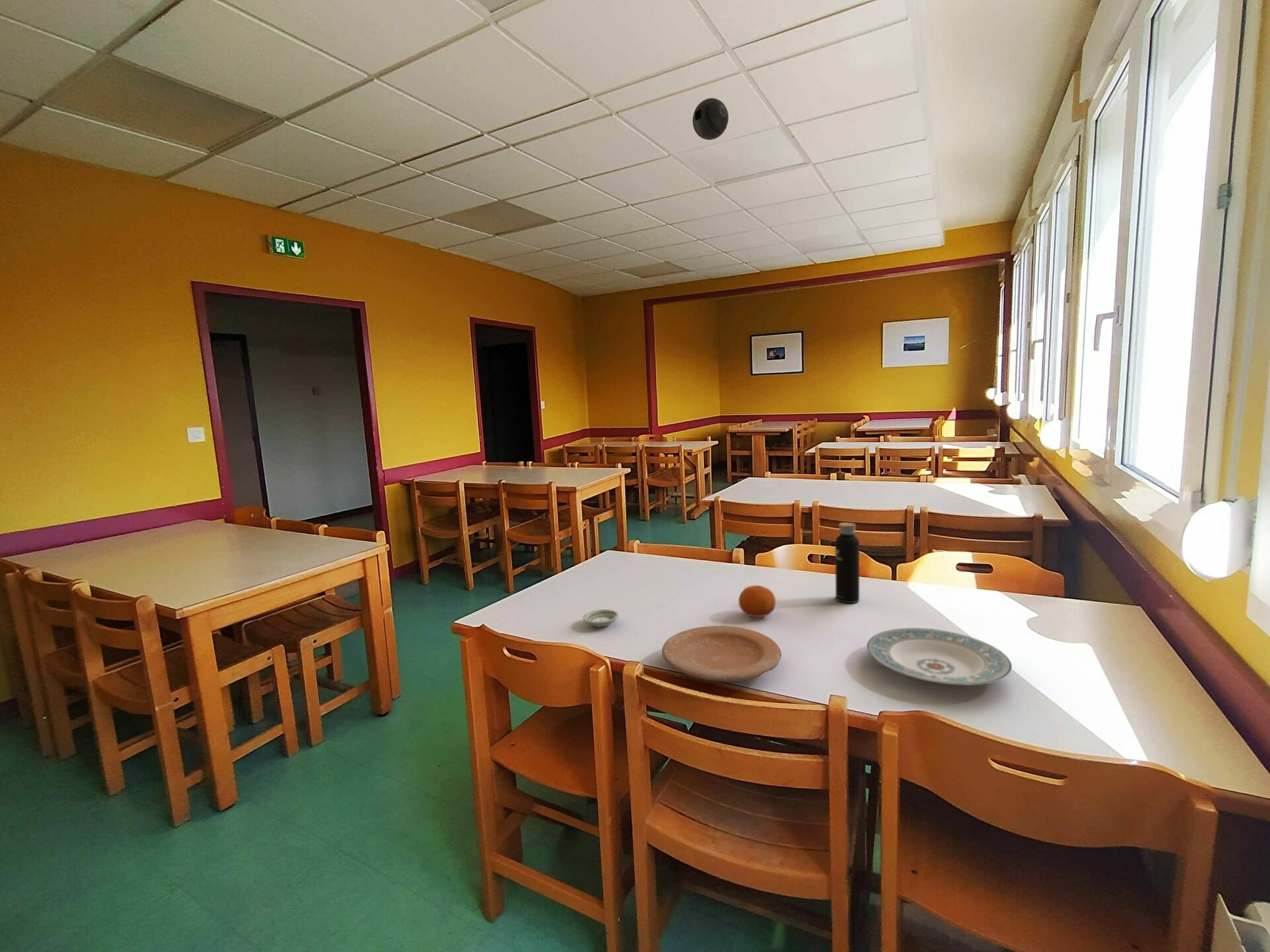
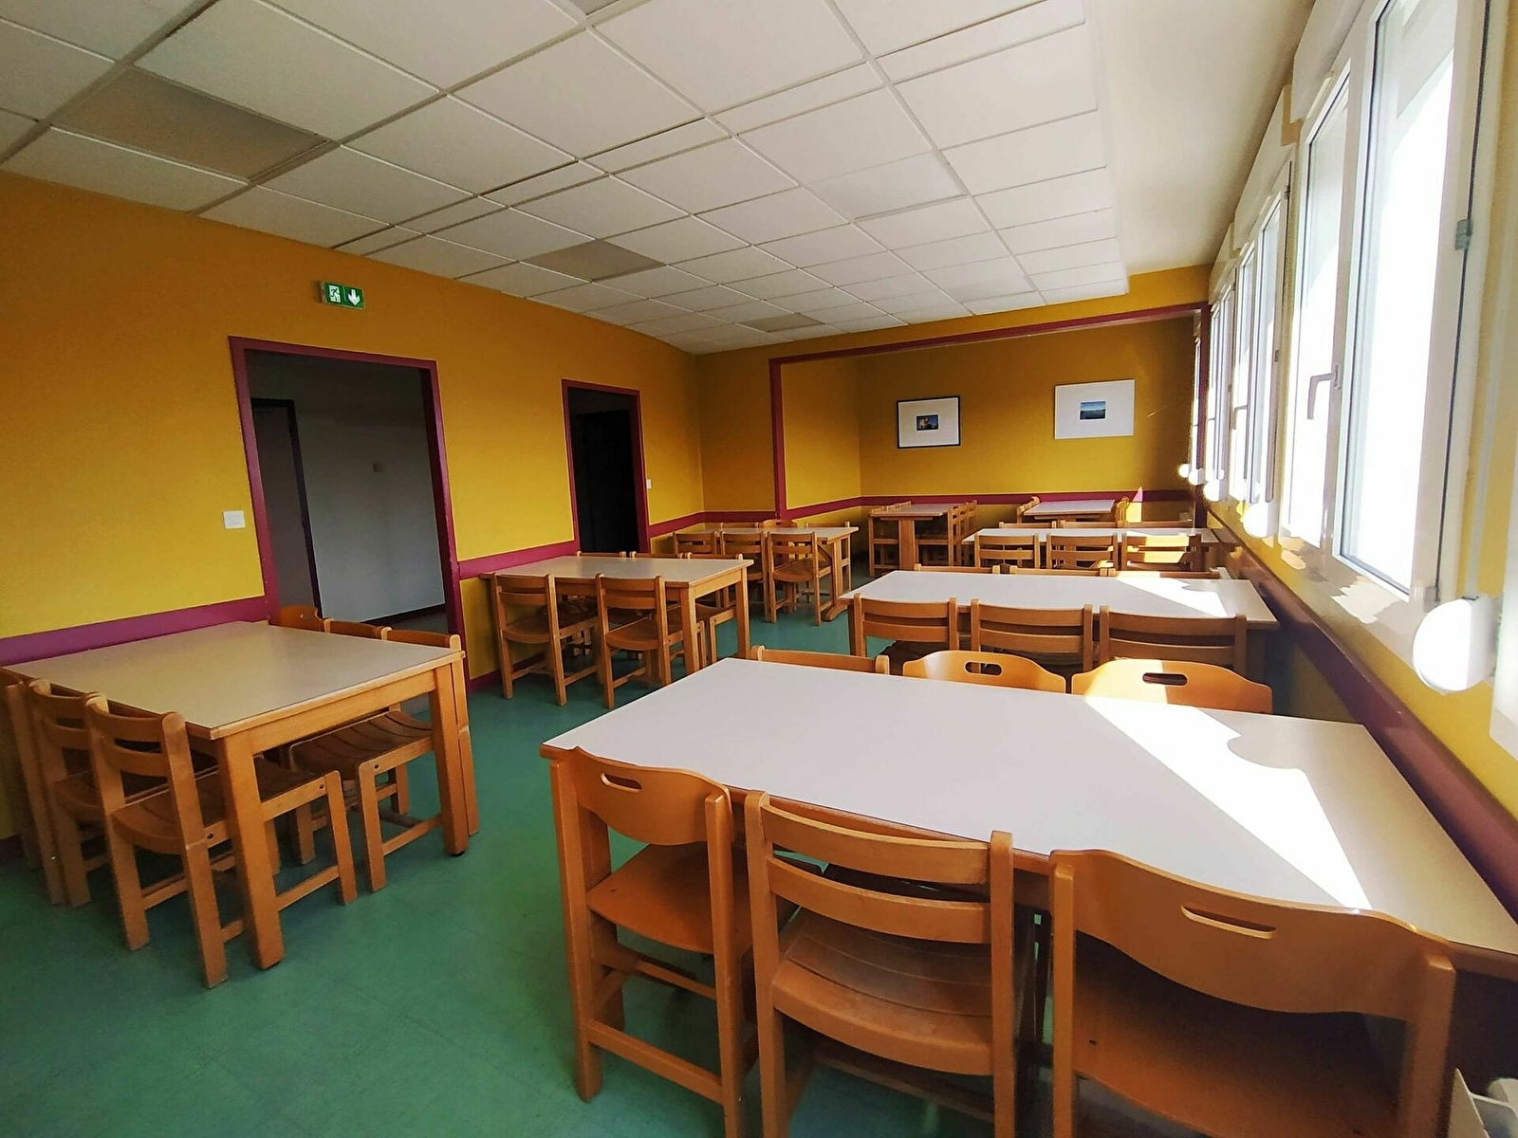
- water bottle [834,516,860,604]
- fruit [738,585,776,618]
- saucer [582,608,619,628]
- plate [661,625,782,682]
- plate [866,628,1013,685]
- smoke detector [692,98,729,140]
